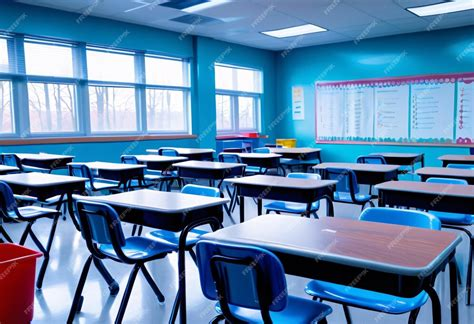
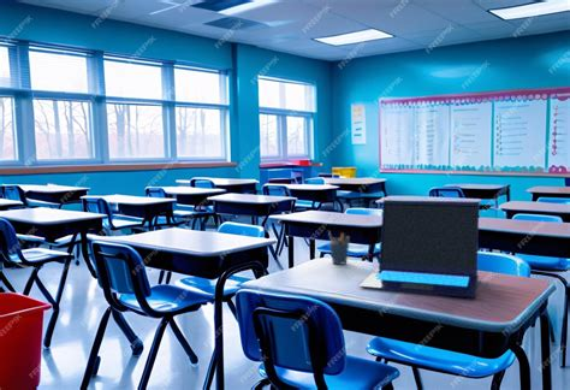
+ laptop [358,199,480,299]
+ pen holder [327,230,351,266]
